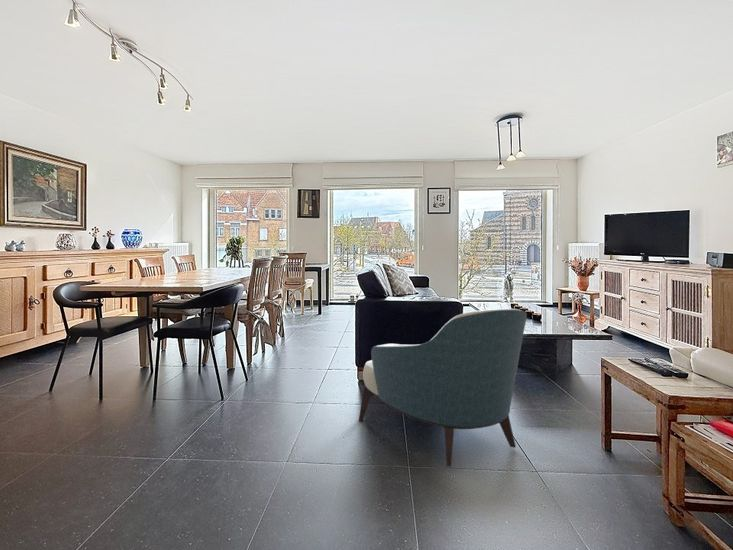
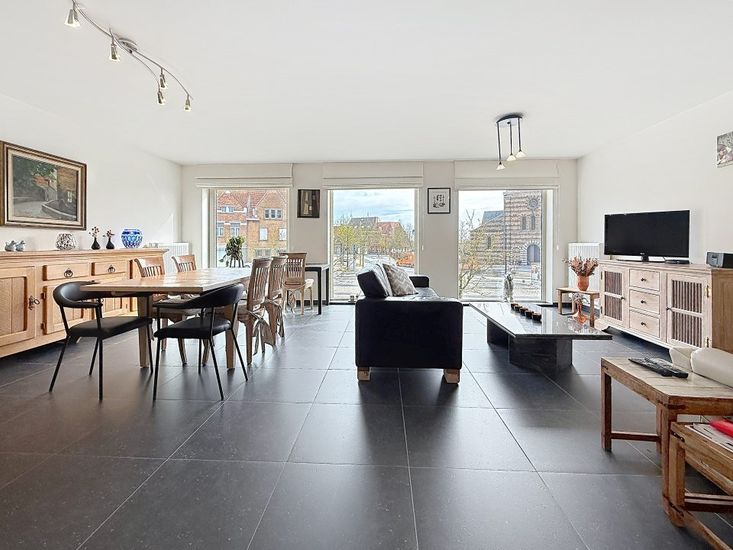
- armchair [358,308,528,468]
